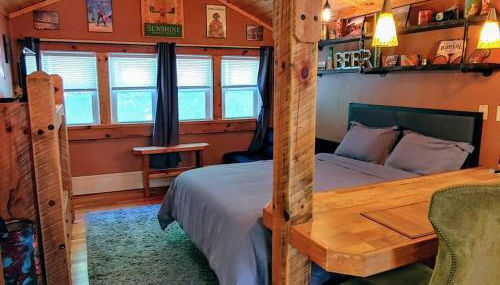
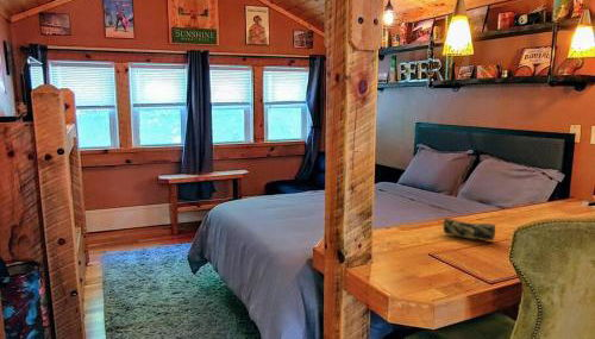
+ pencil case [443,216,496,241]
